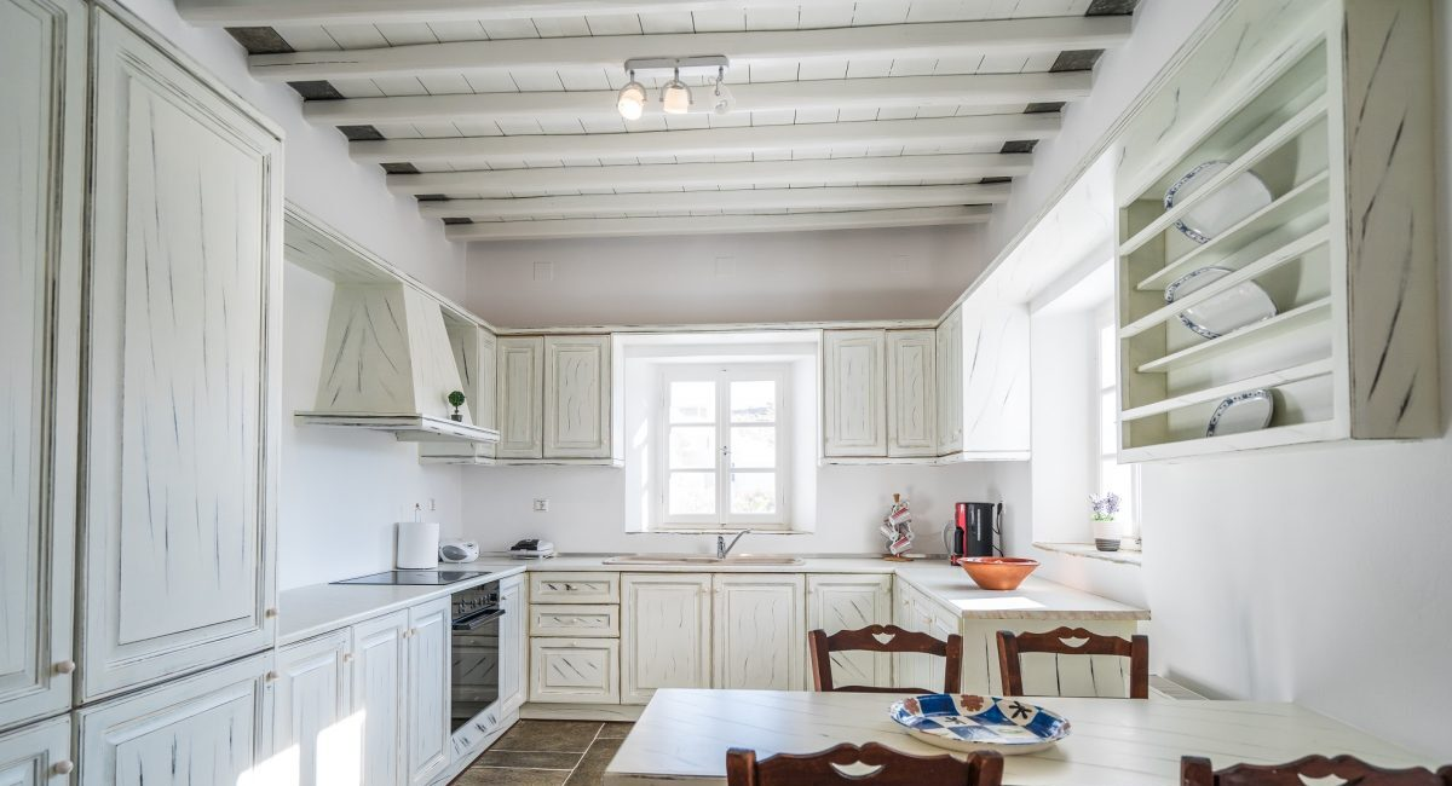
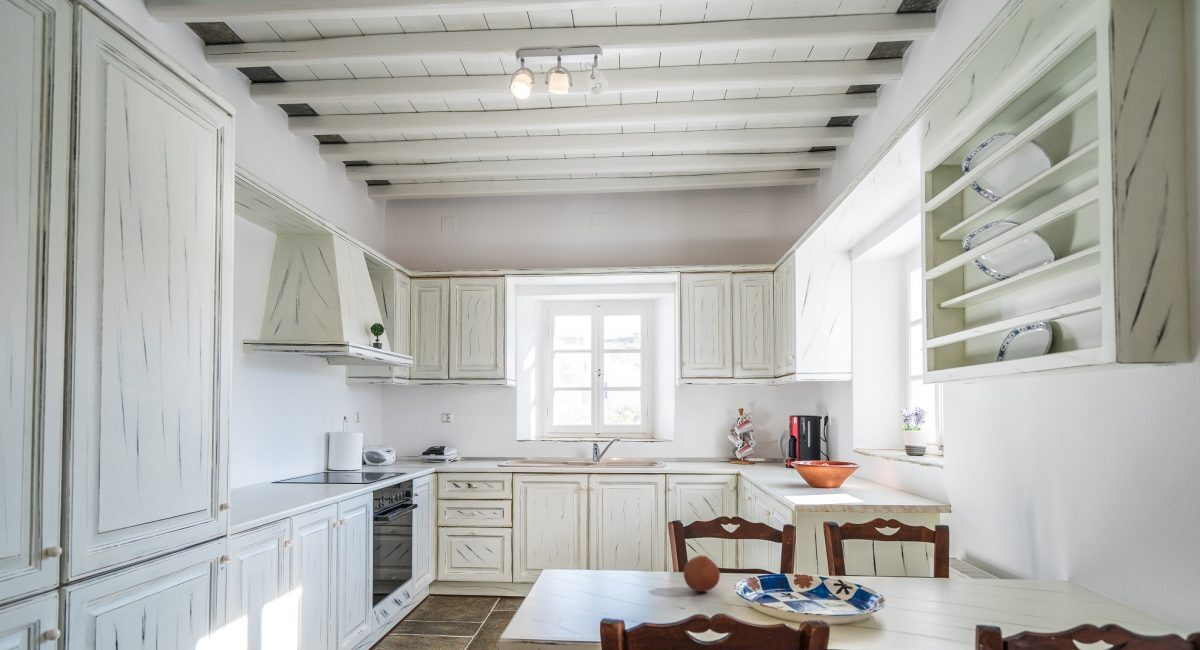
+ fruit [683,554,721,593]
